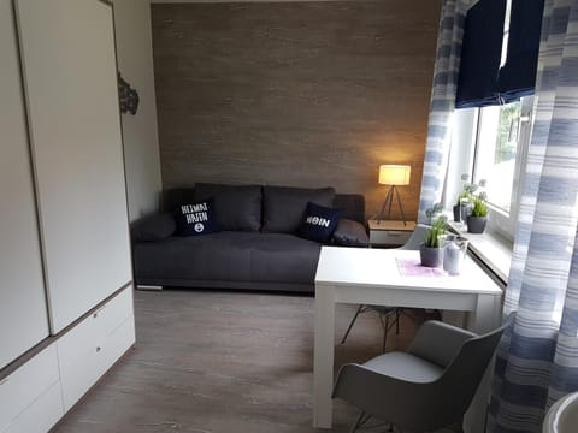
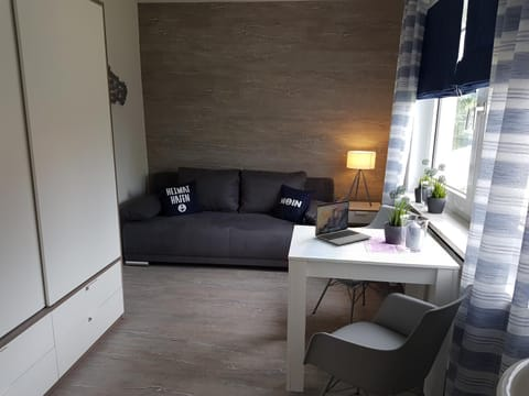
+ laptop [314,199,373,246]
